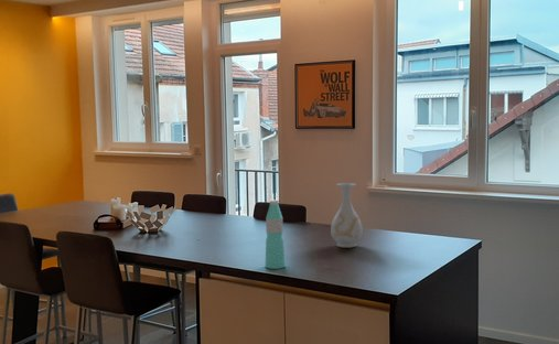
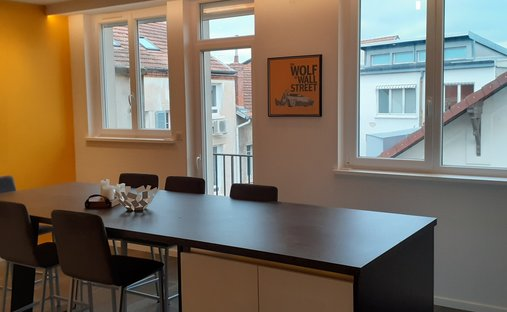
- water bottle [265,198,286,270]
- vase [330,182,364,248]
